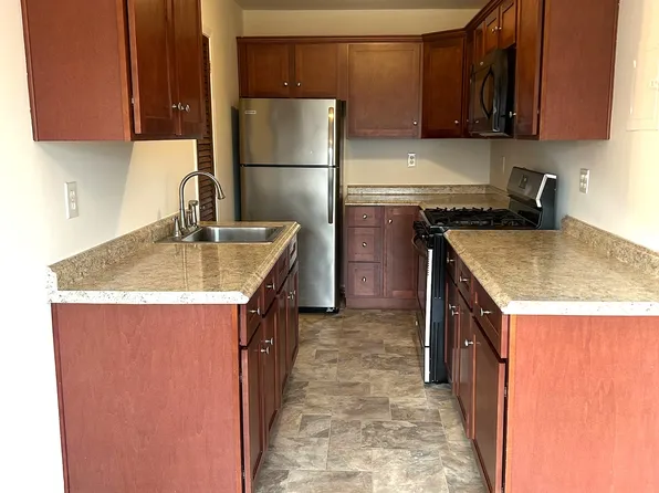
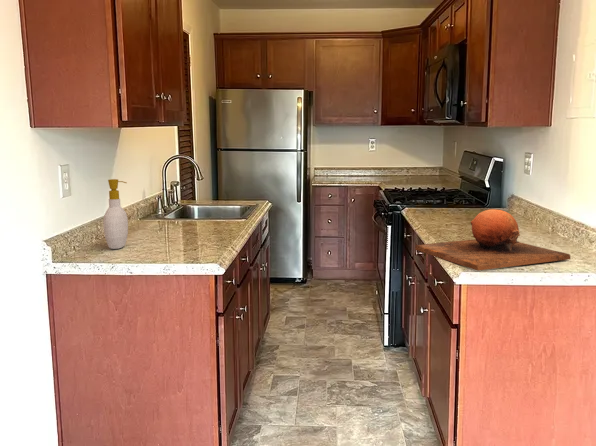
+ soap bottle [102,178,129,250]
+ chopping board [414,208,572,271]
